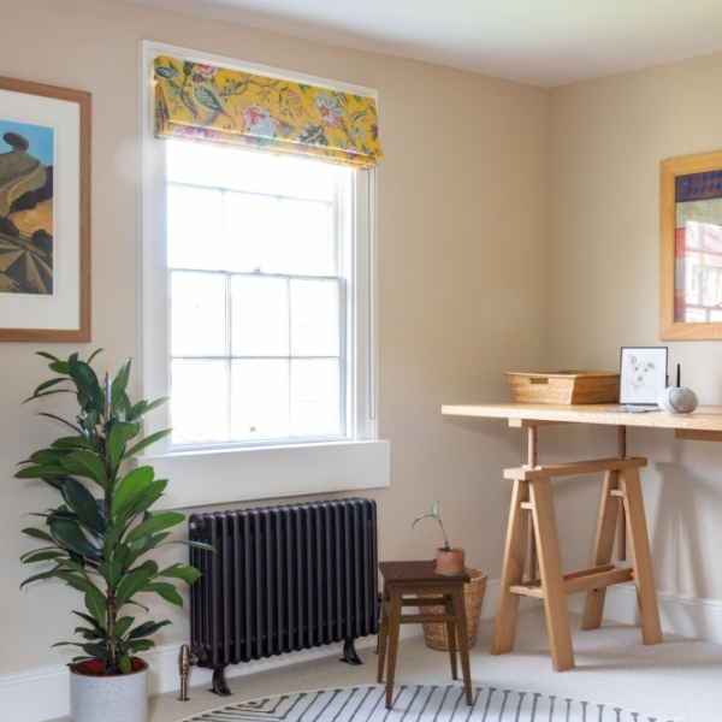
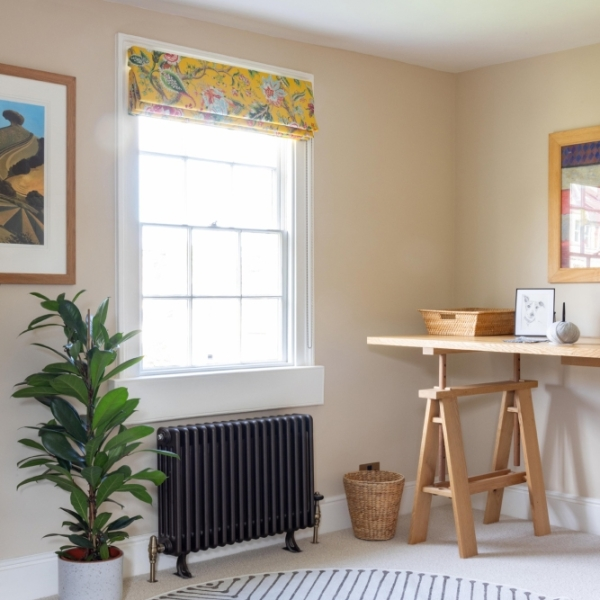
- stool [375,560,474,709]
- potted plant [410,499,468,575]
